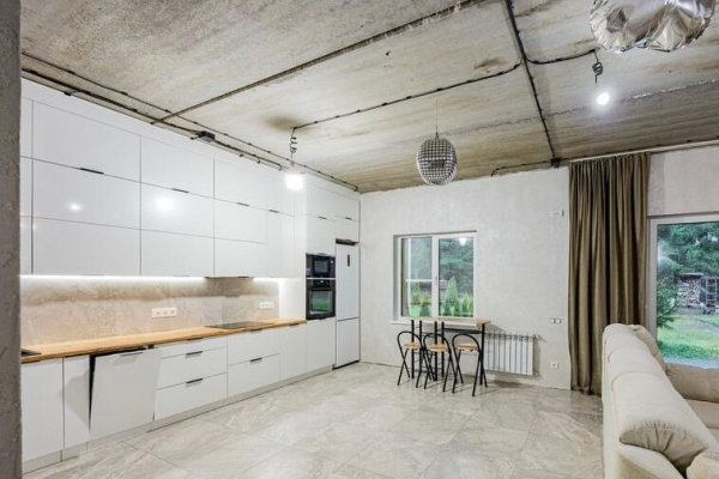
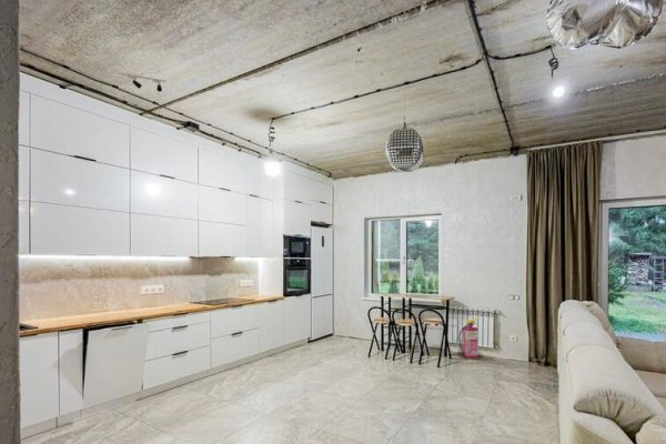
+ track lighting [118,71,167,93]
+ fire extinguisher [457,317,481,359]
